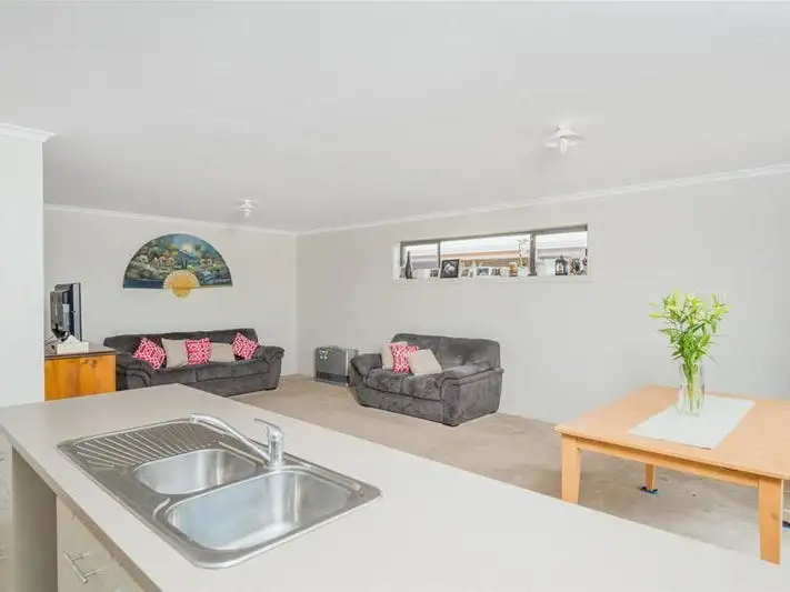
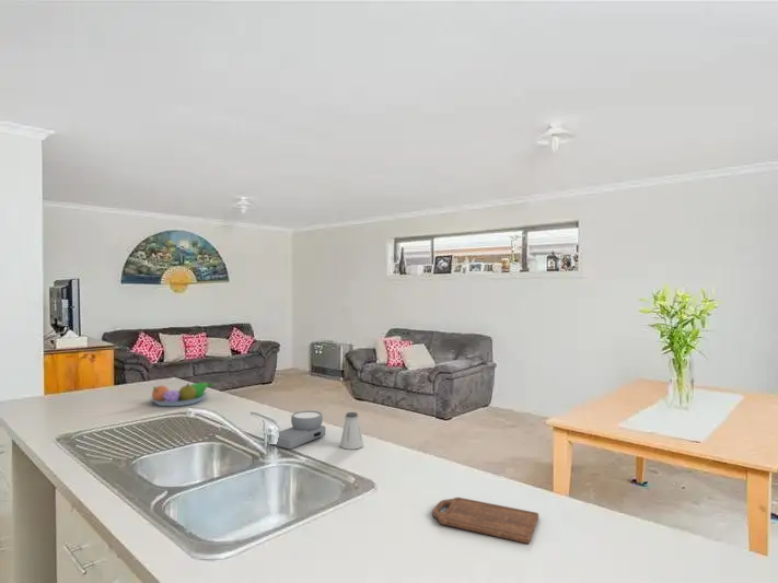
+ fruit bowl [149,382,213,407]
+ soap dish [269,410,326,451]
+ saltshaker [339,411,364,451]
+ cutting board [431,497,539,545]
